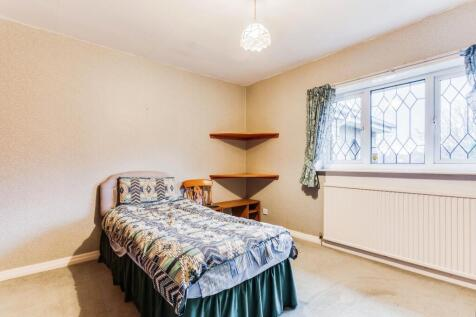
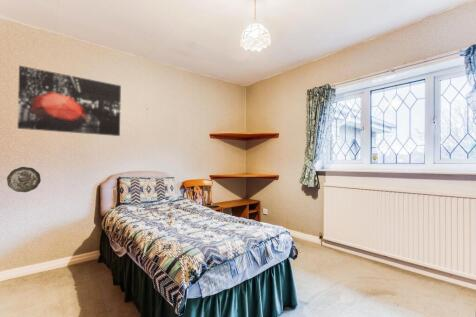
+ decorative plate [6,166,42,193]
+ wall art [17,65,122,137]
